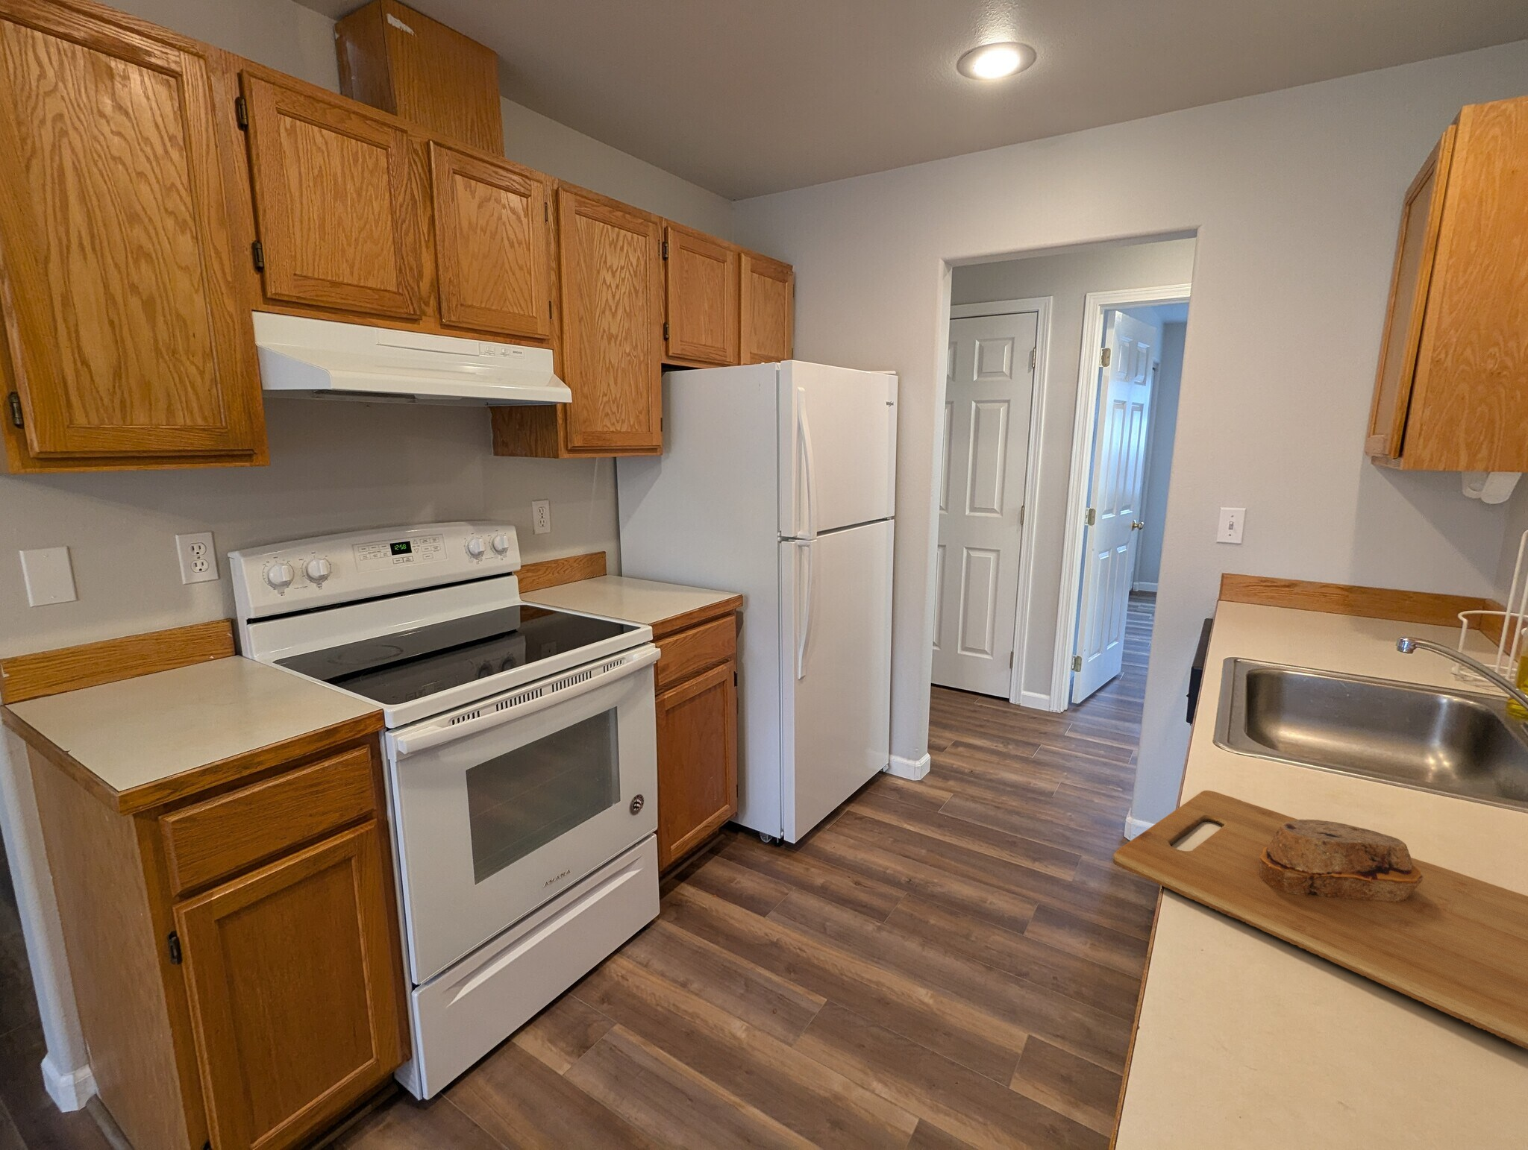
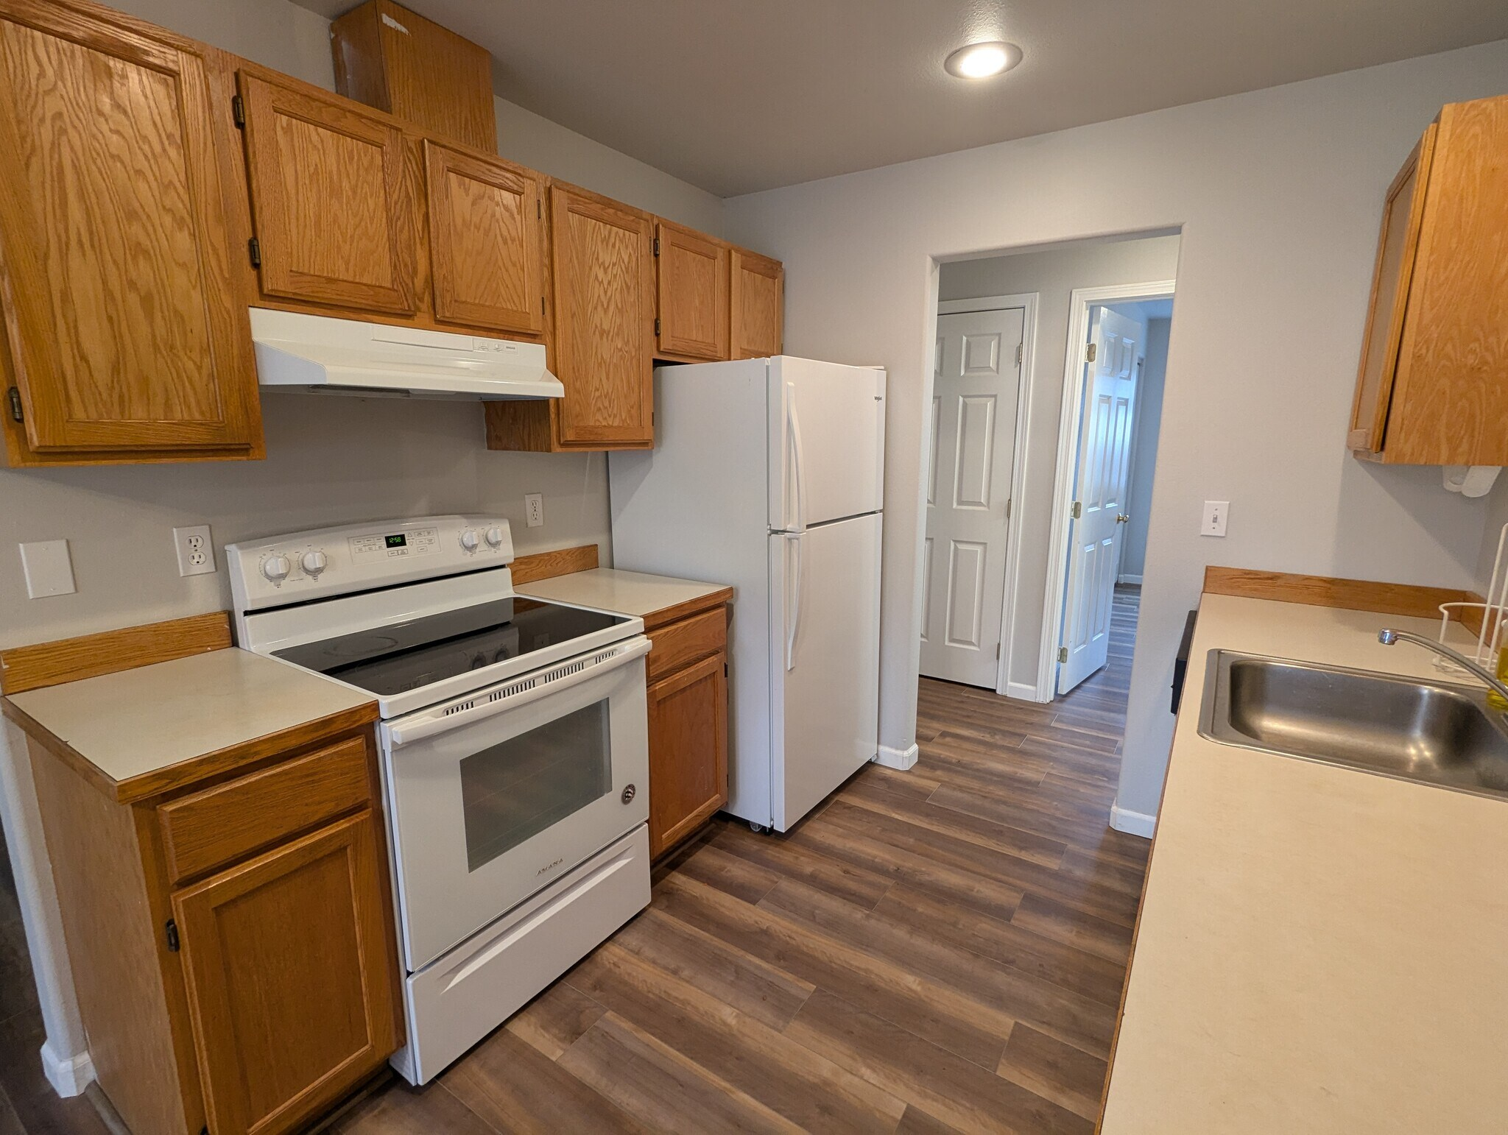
- cutting board [1112,790,1528,1050]
